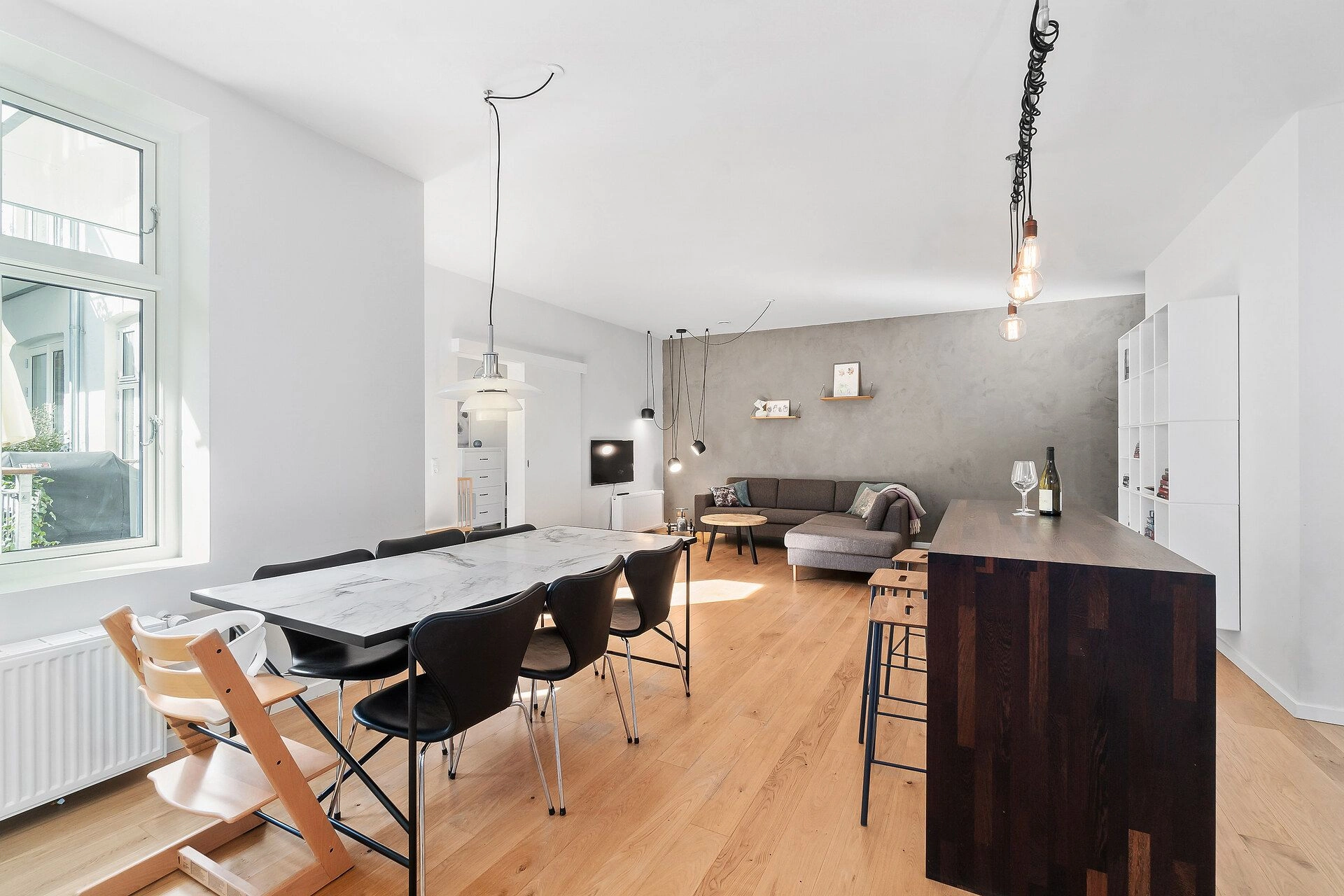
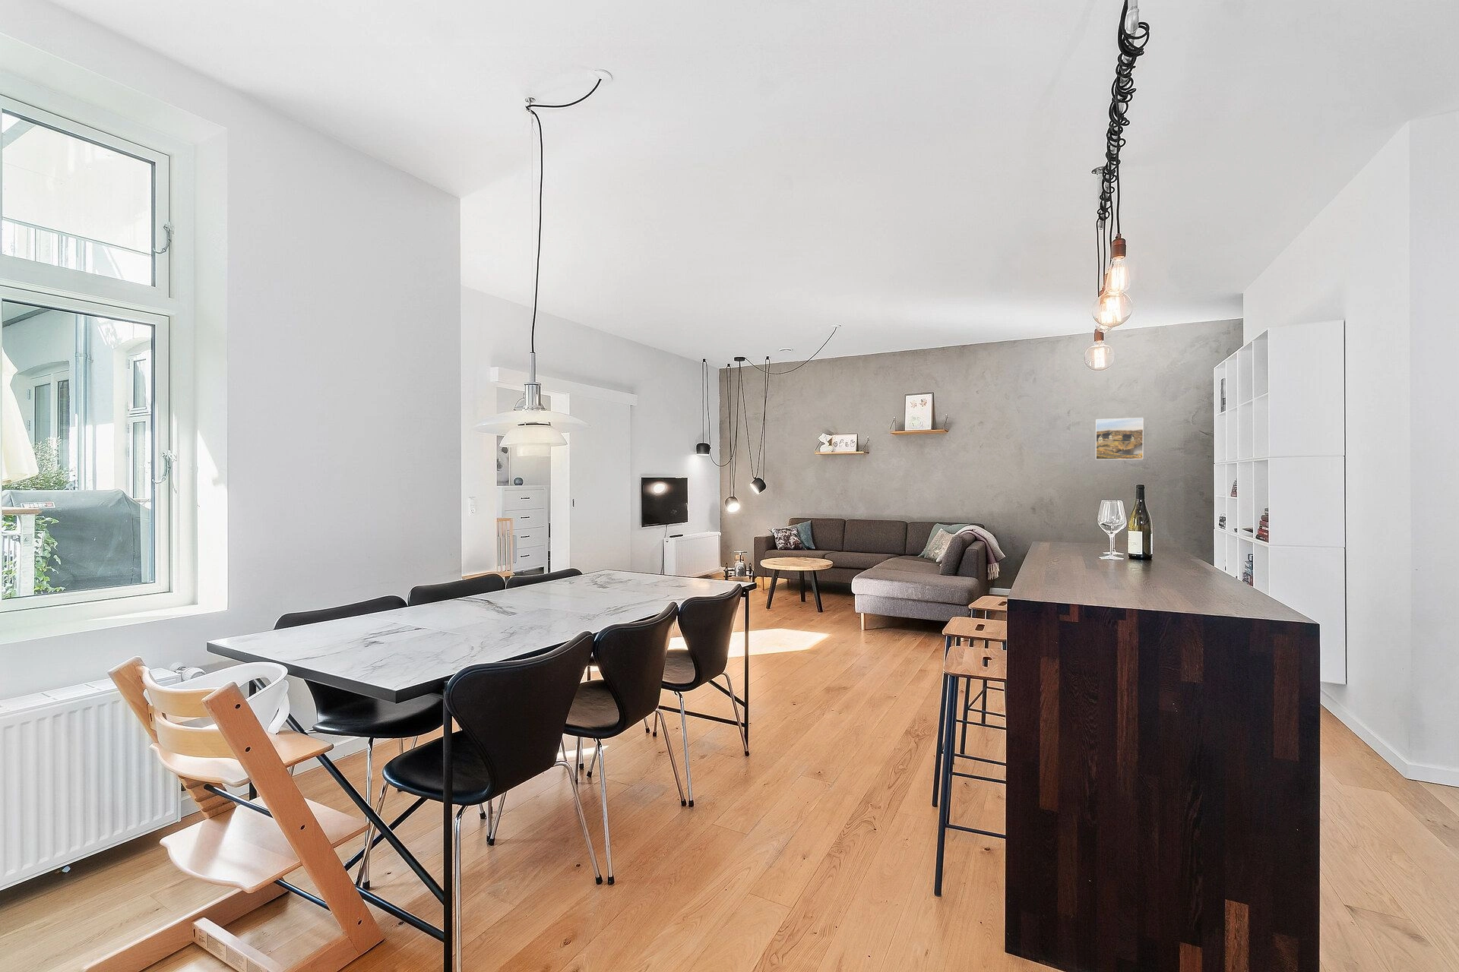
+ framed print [1095,417,1144,460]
